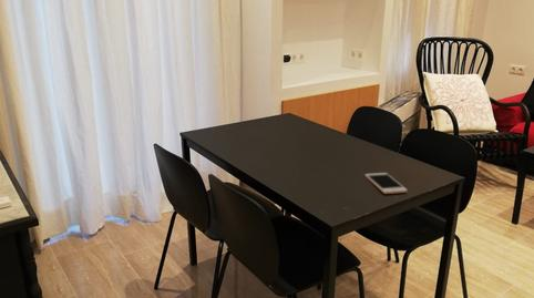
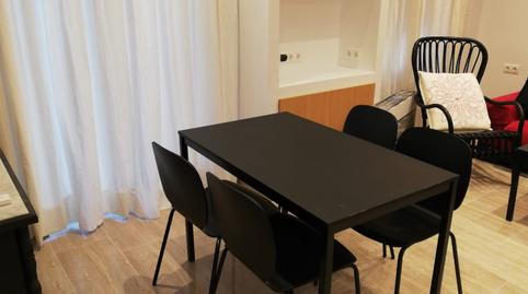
- cell phone [363,172,409,195]
